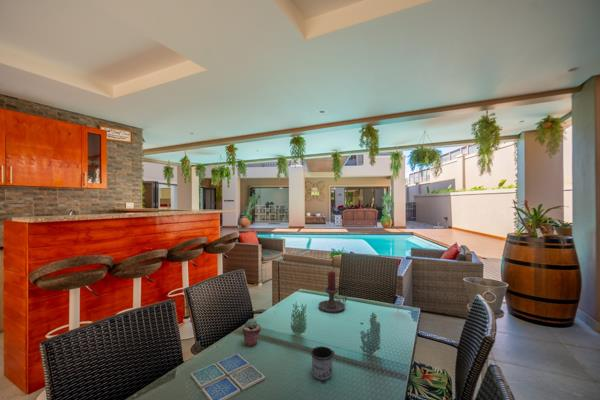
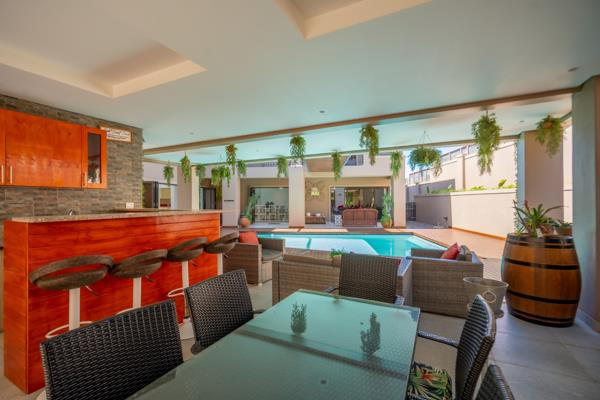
- mug [310,345,336,381]
- candle holder [317,270,348,314]
- drink coaster [190,353,266,400]
- potted succulent [242,317,262,347]
